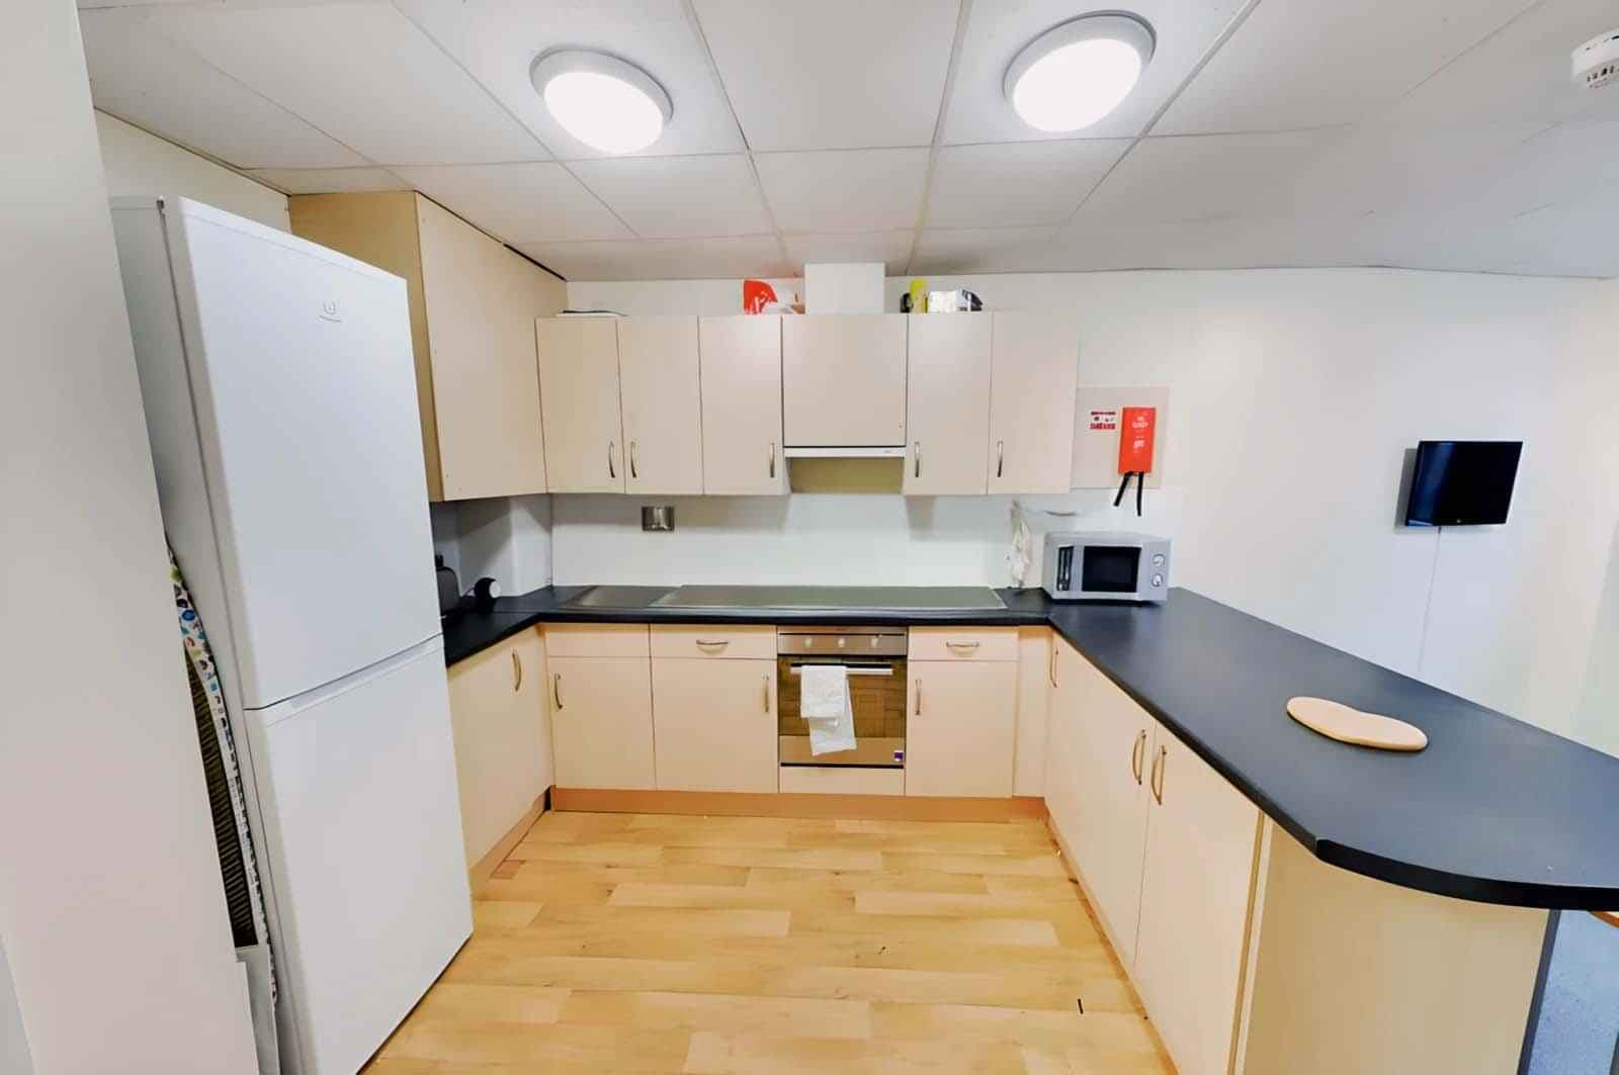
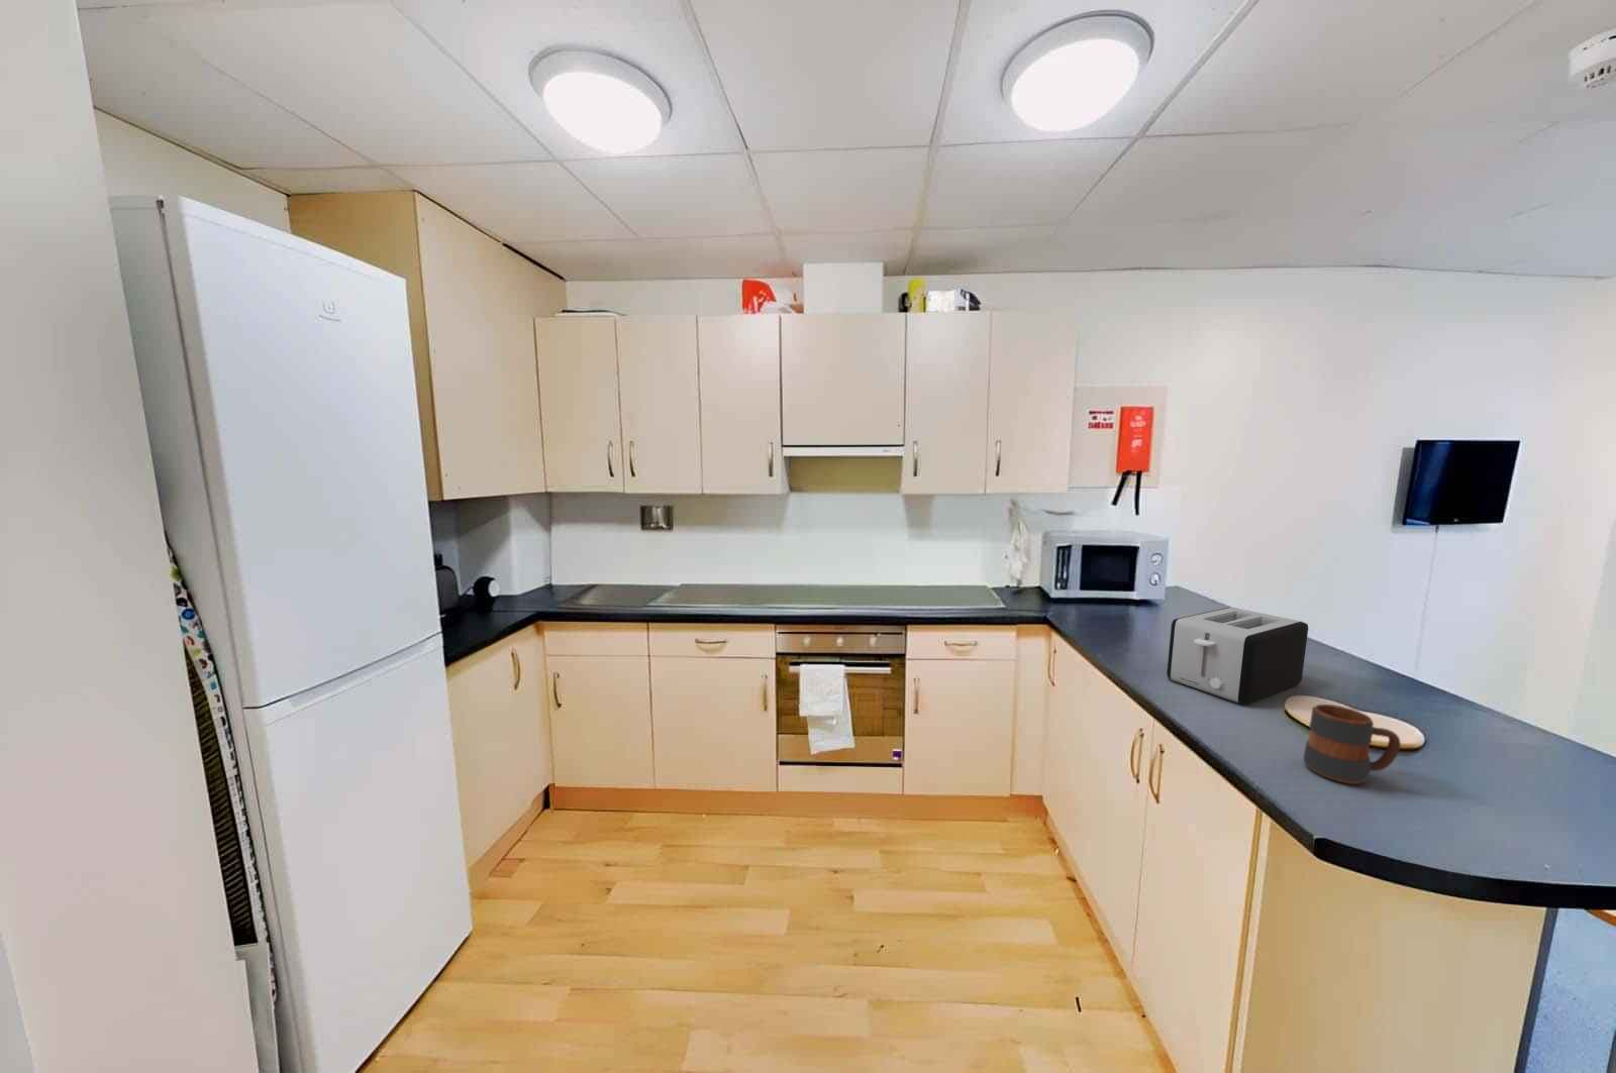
+ mug [1303,703,1402,786]
+ toaster [1166,607,1309,704]
